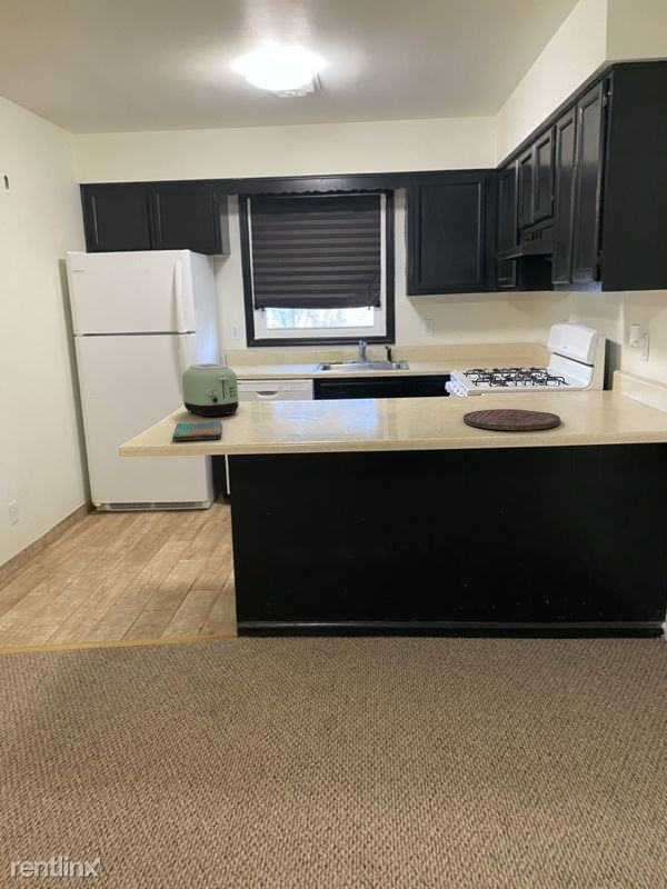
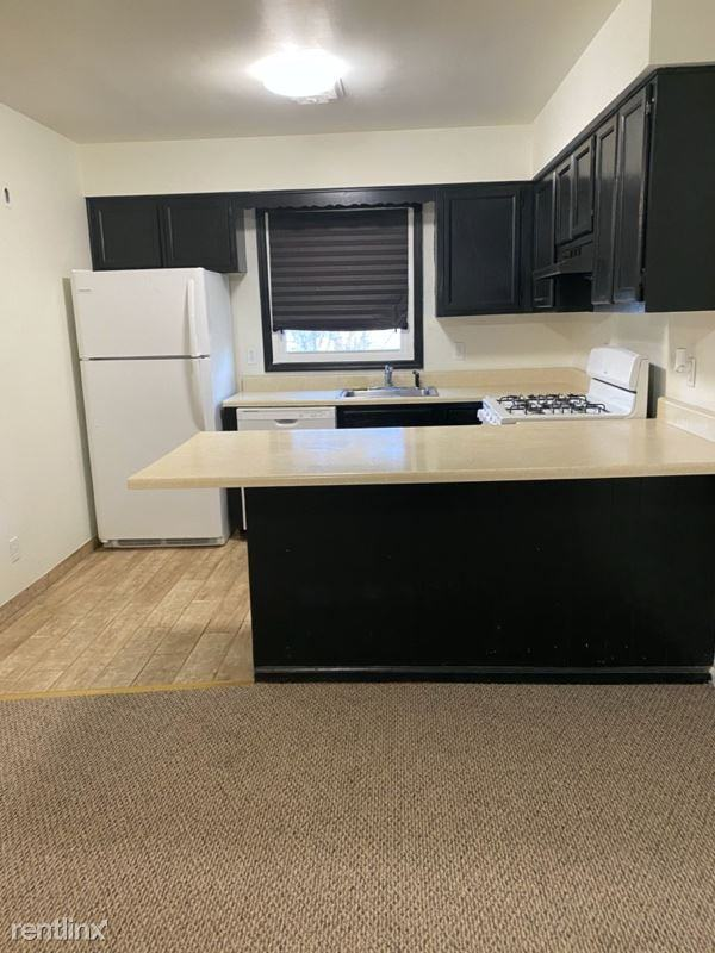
- cutting board [462,408,561,431]
- toaster [181,362,240,418]
- dish towel [172,420,223,441]
